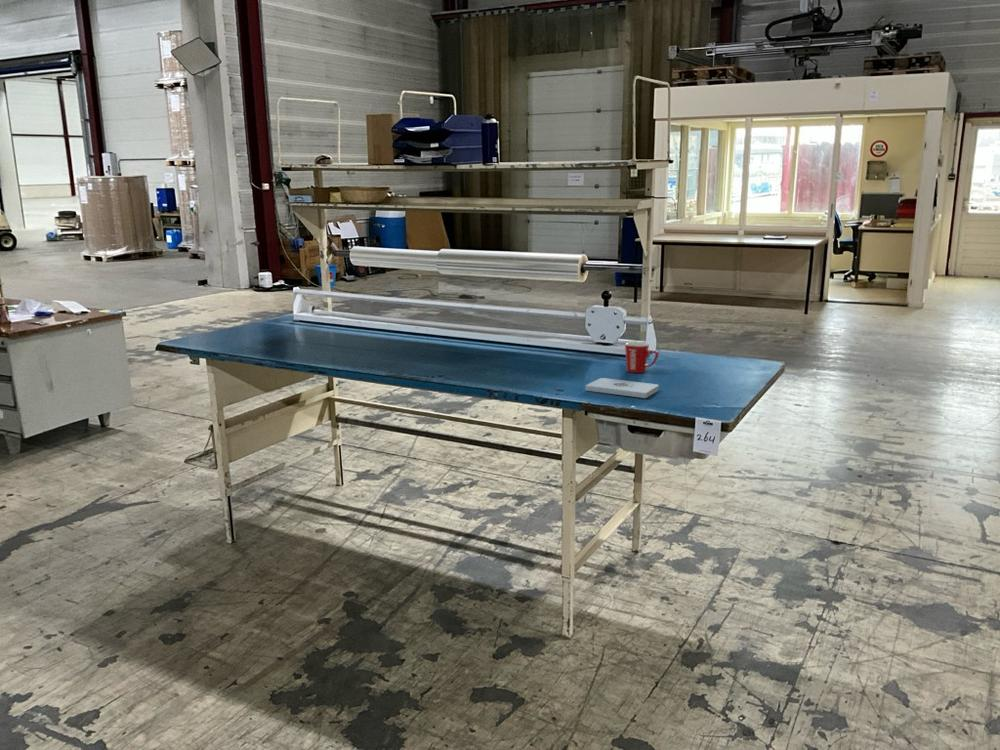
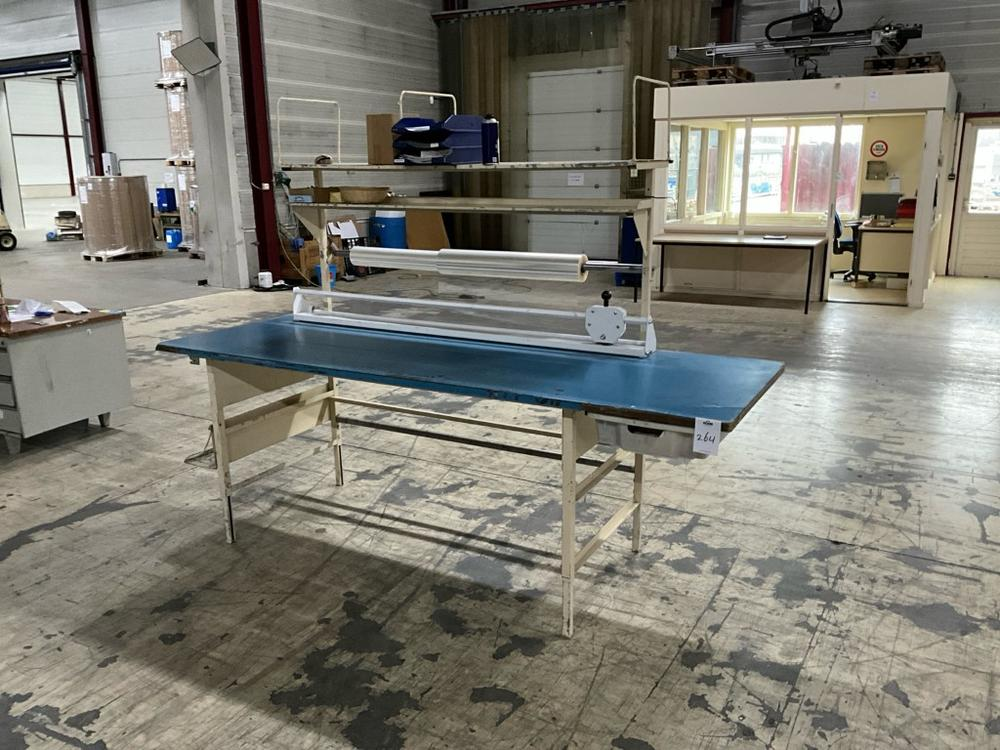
- notepad [584,377,660,399]
- mug [624,341,660,374]
